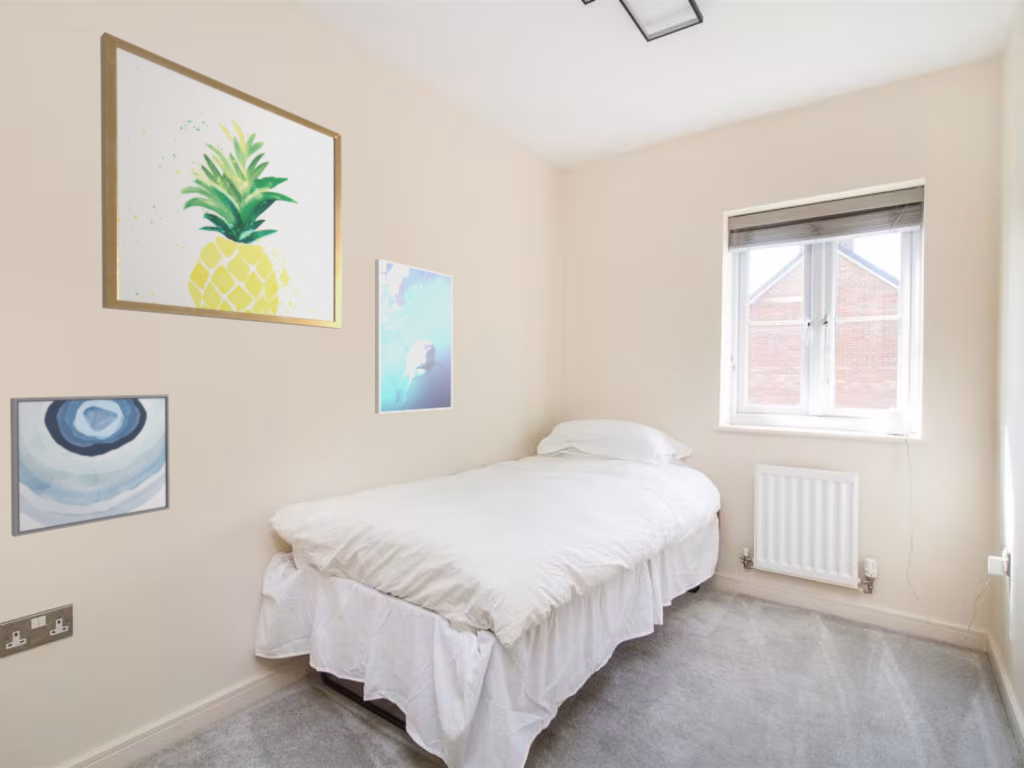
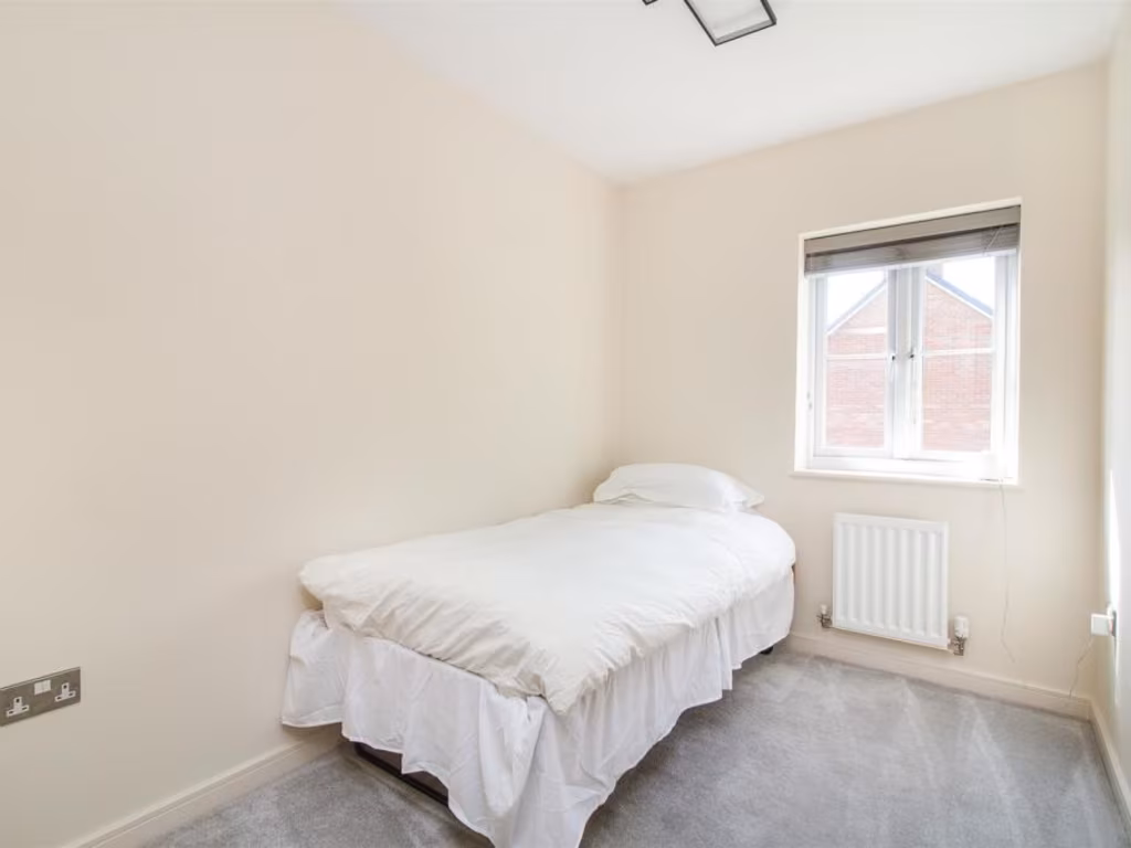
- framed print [374,258,454,415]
- wall art [99,31,343,330]
- wall art [9,393,171,538]
